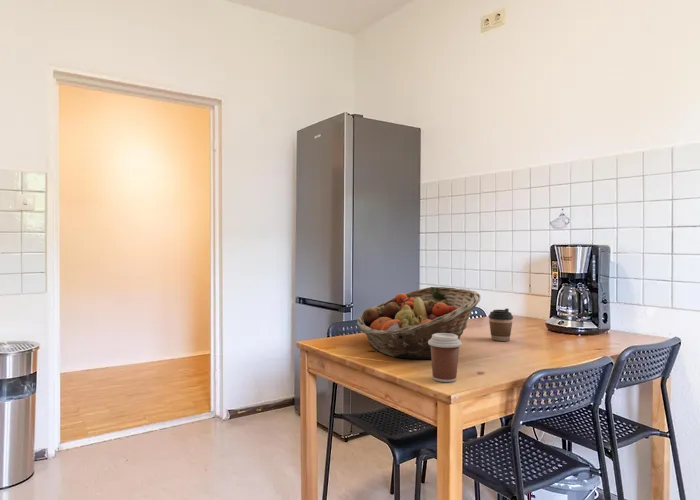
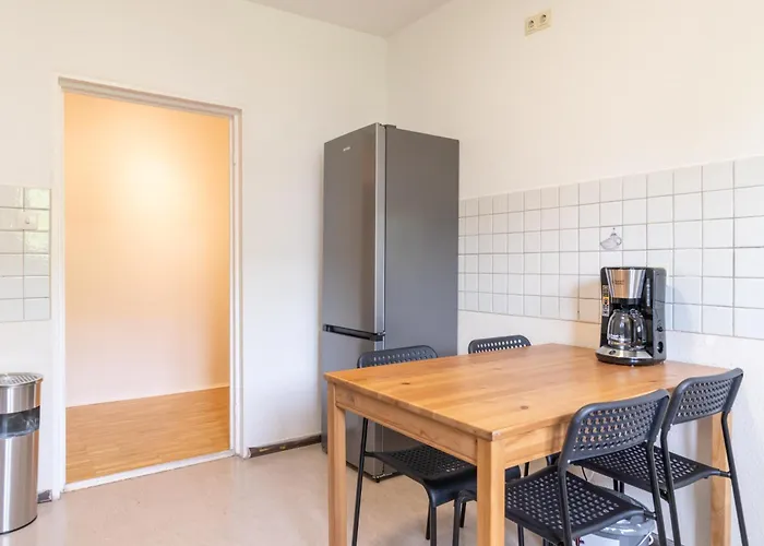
- coffee cup [488,308,514,342]
- fruit basket [356,286,481,360]
- coffee cup [428,333,463,383]
